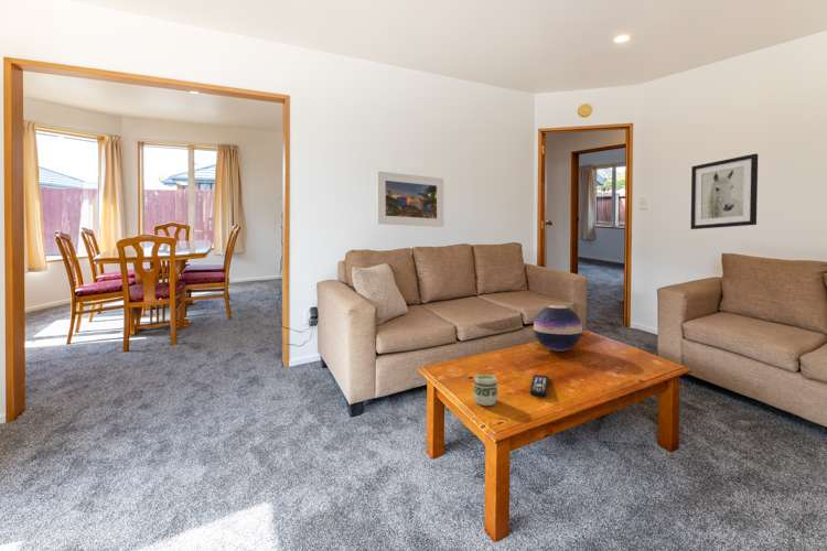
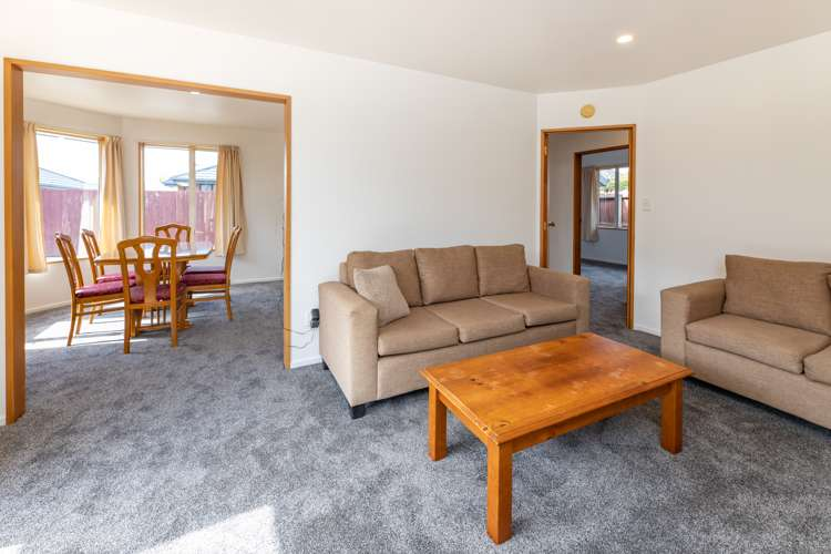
- decorative sphere [533,304,583,353]
- remote control [529,374,549,398]
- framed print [376,170,444,228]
- cup [472,374,500,407]
- wall art [690,152,759,230]
